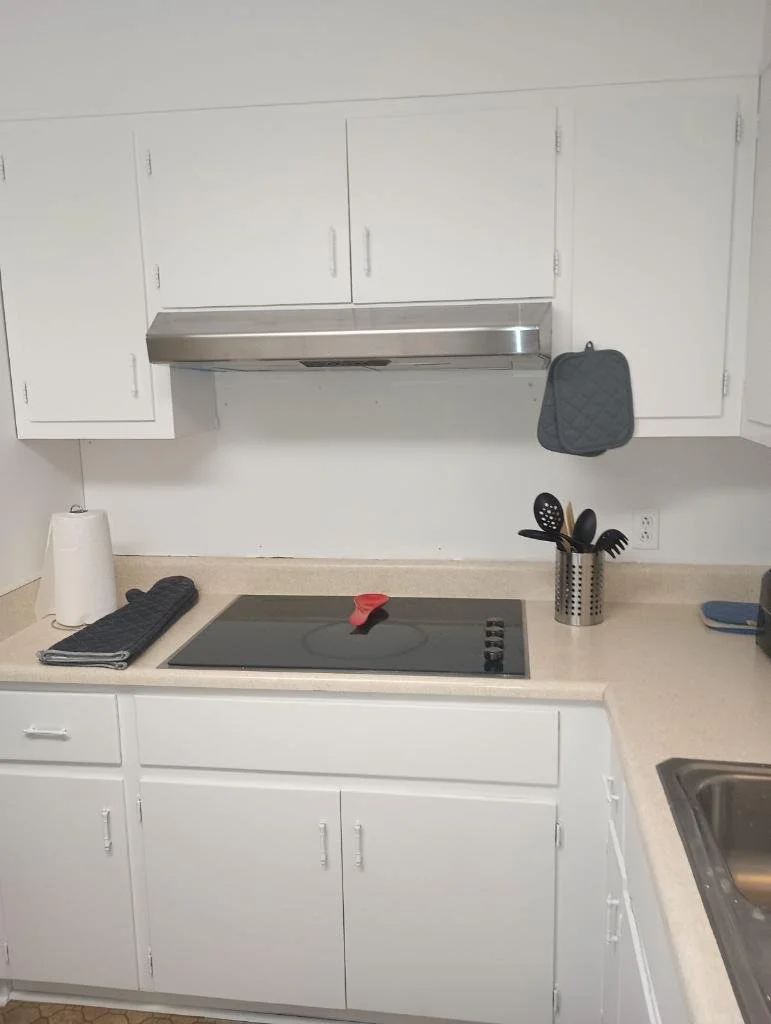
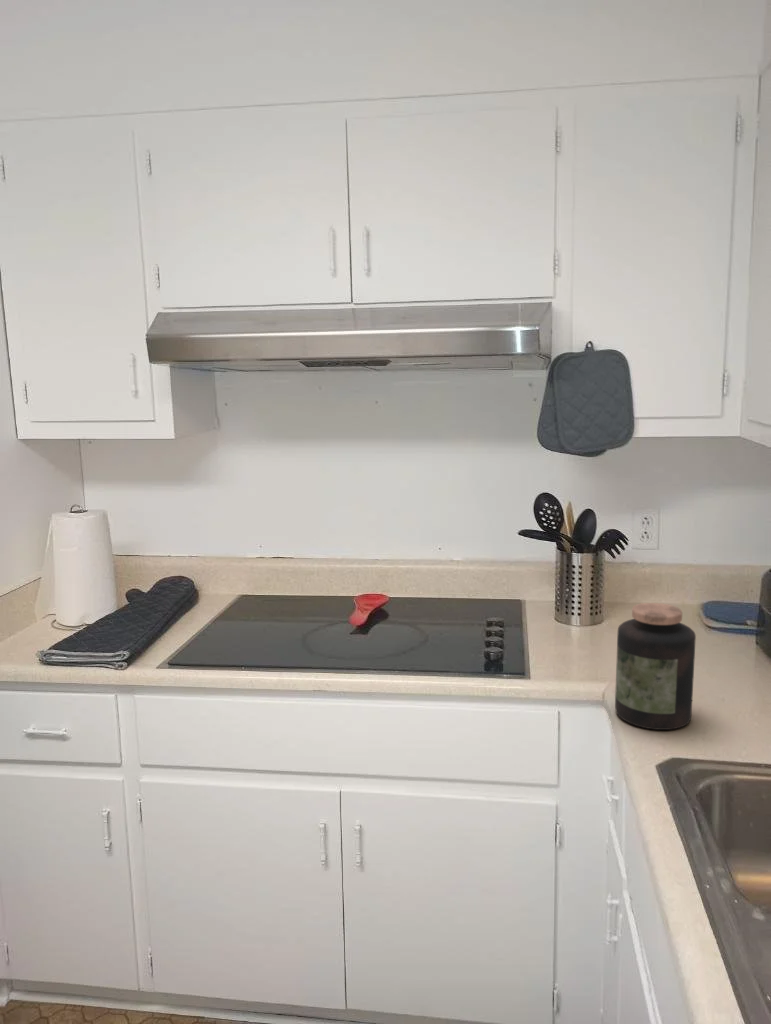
+ jar [614,602,697,731]
